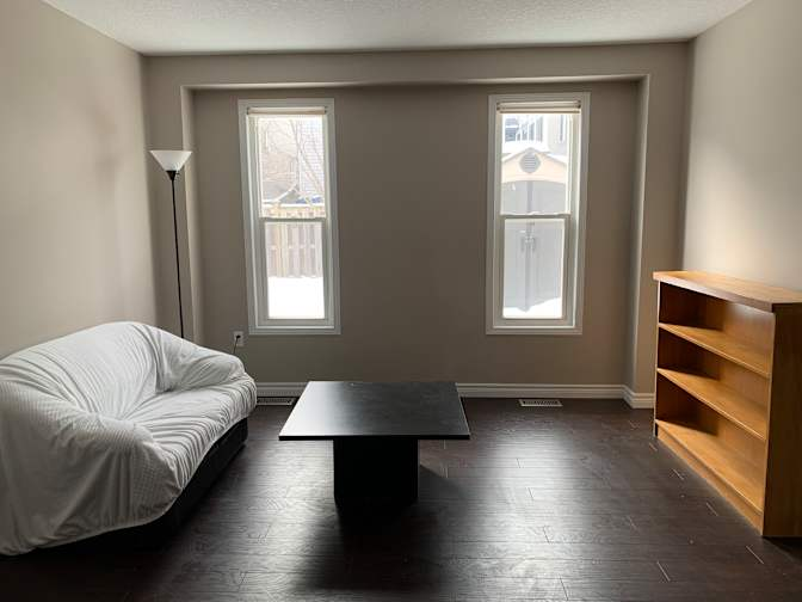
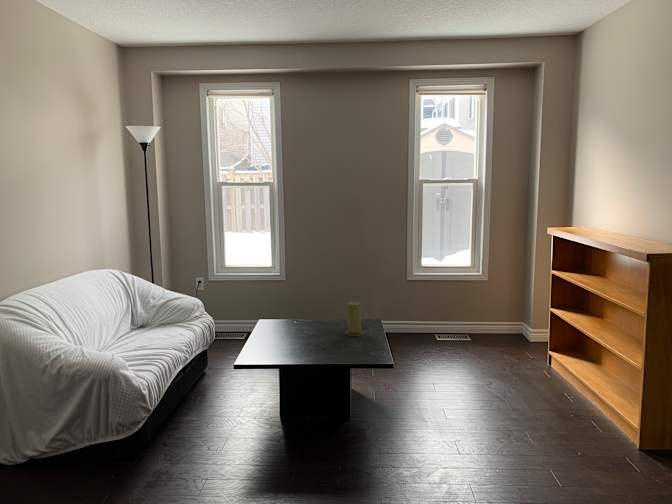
+ candle [345,301,365,337]
